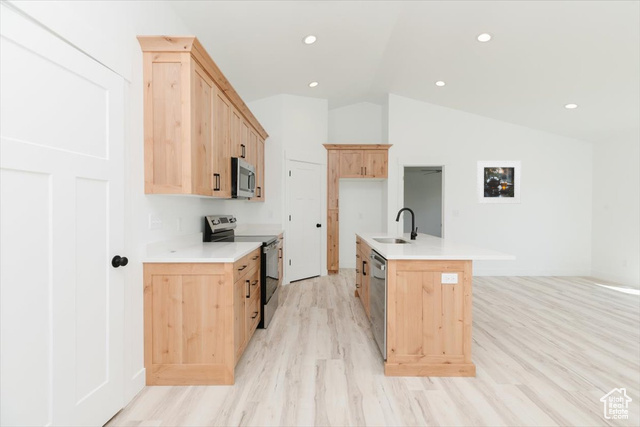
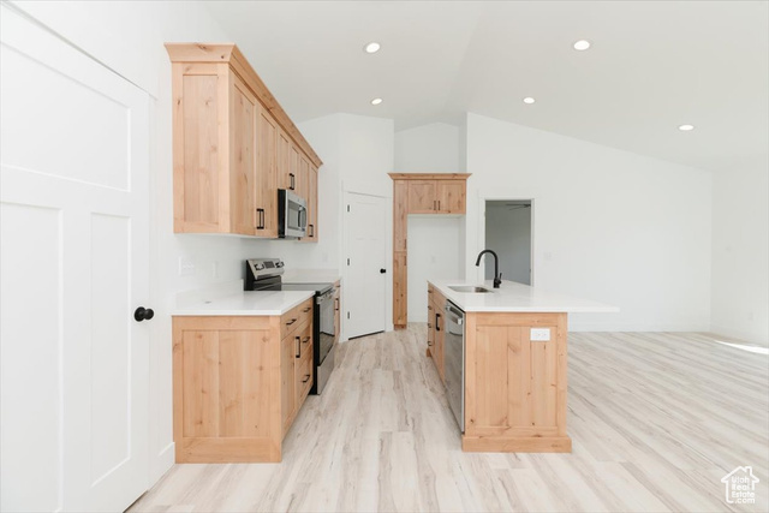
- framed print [476,160,522,205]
